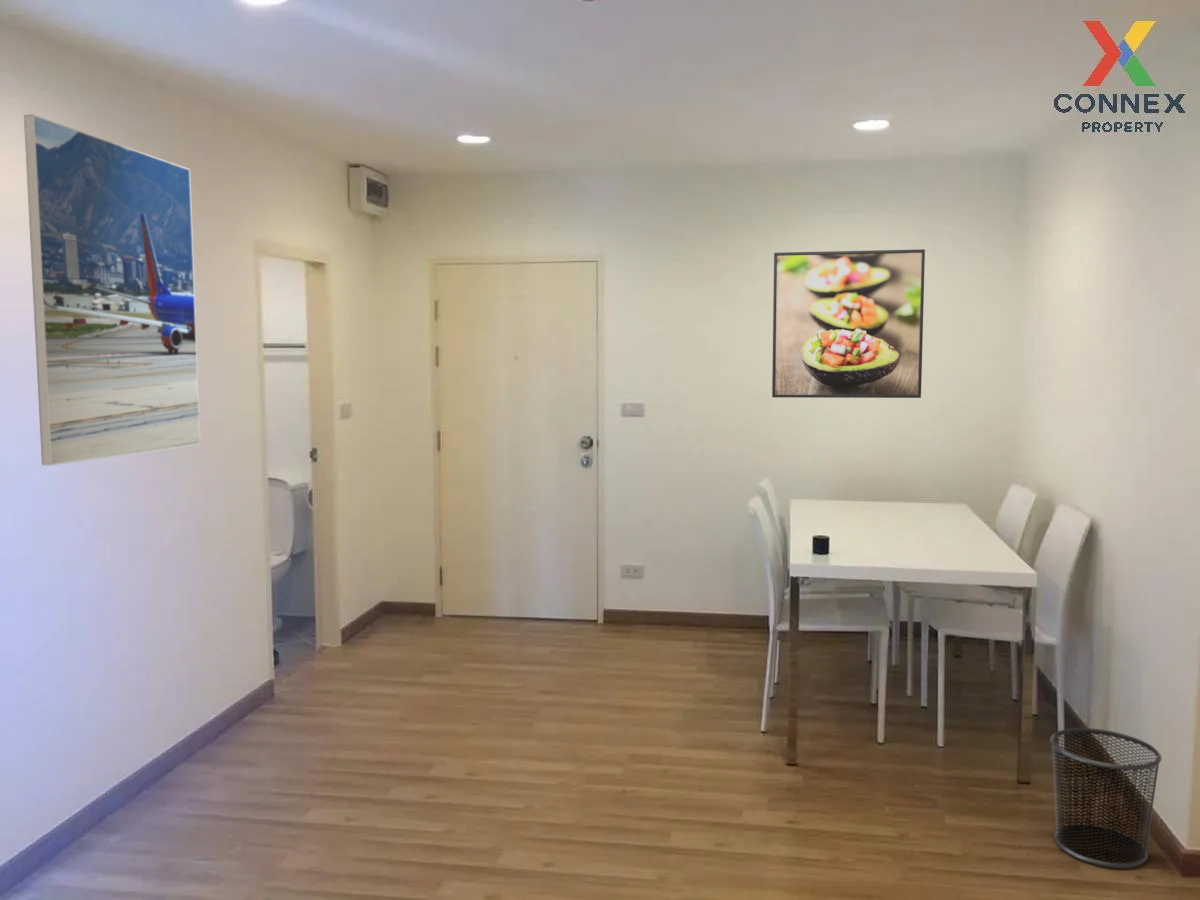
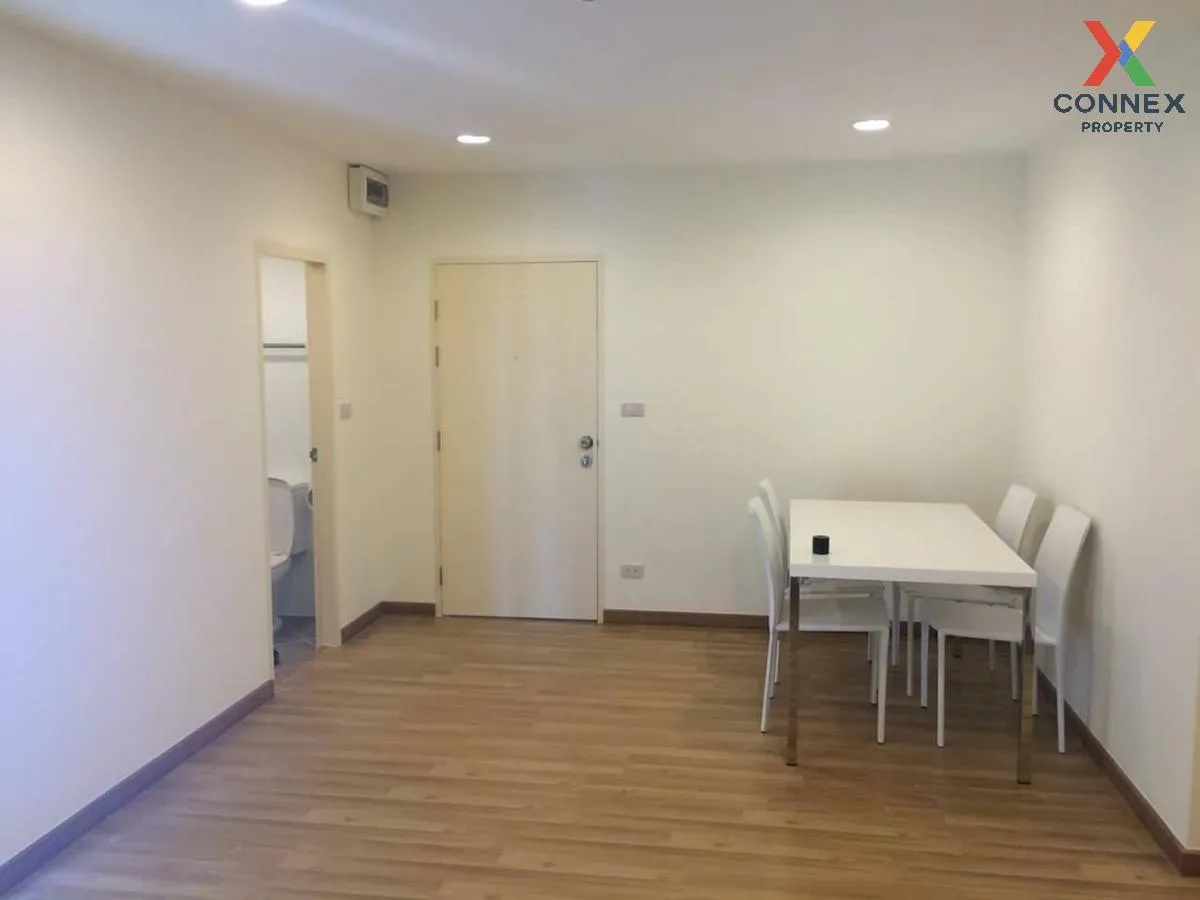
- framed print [23,113,201,466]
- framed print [771,248,926,399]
- waste bin [1049,727,1163,869]
